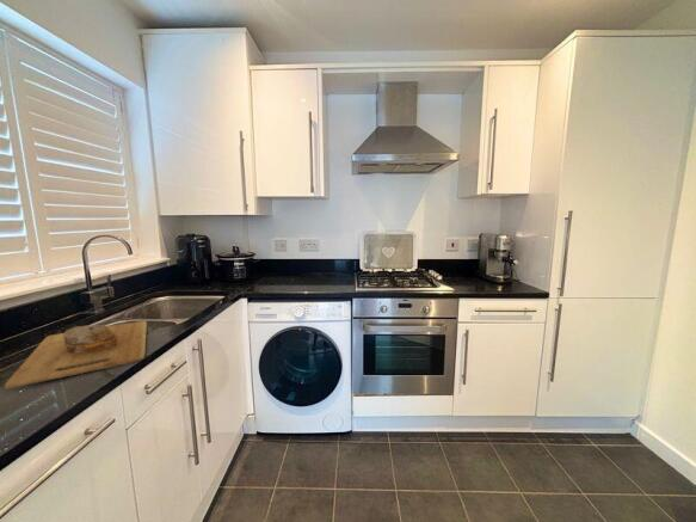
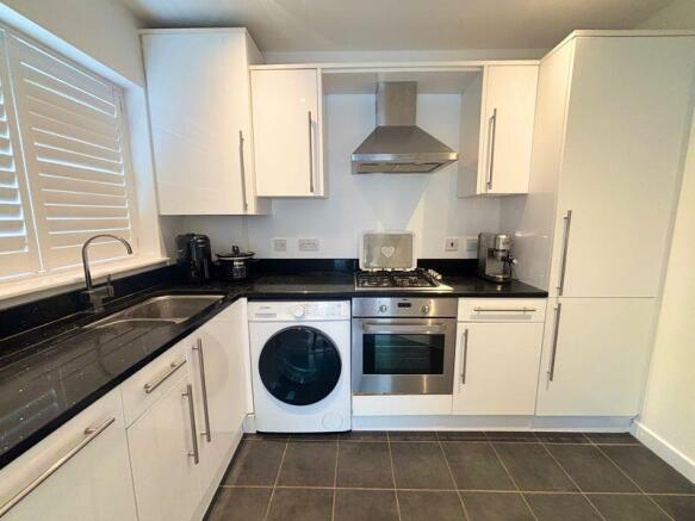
- cutting board [4,320,148,391]
